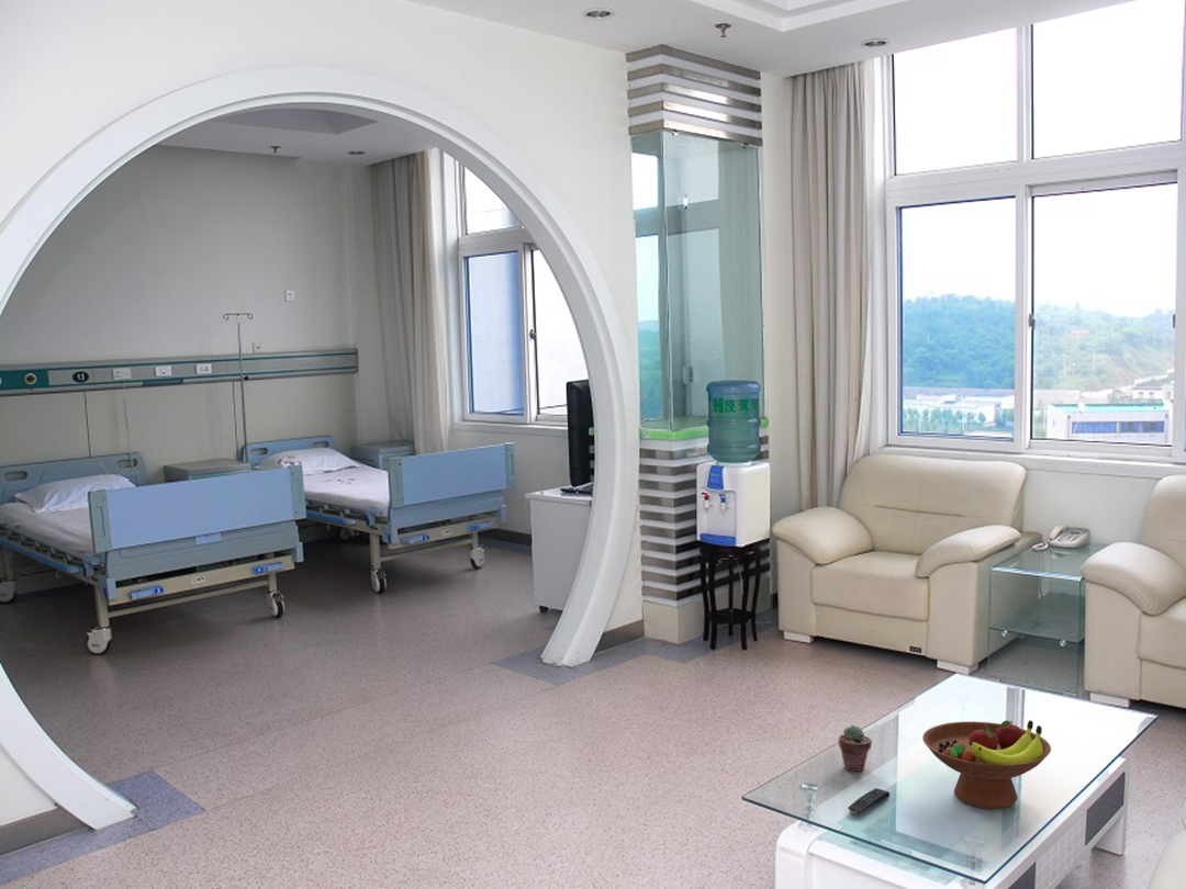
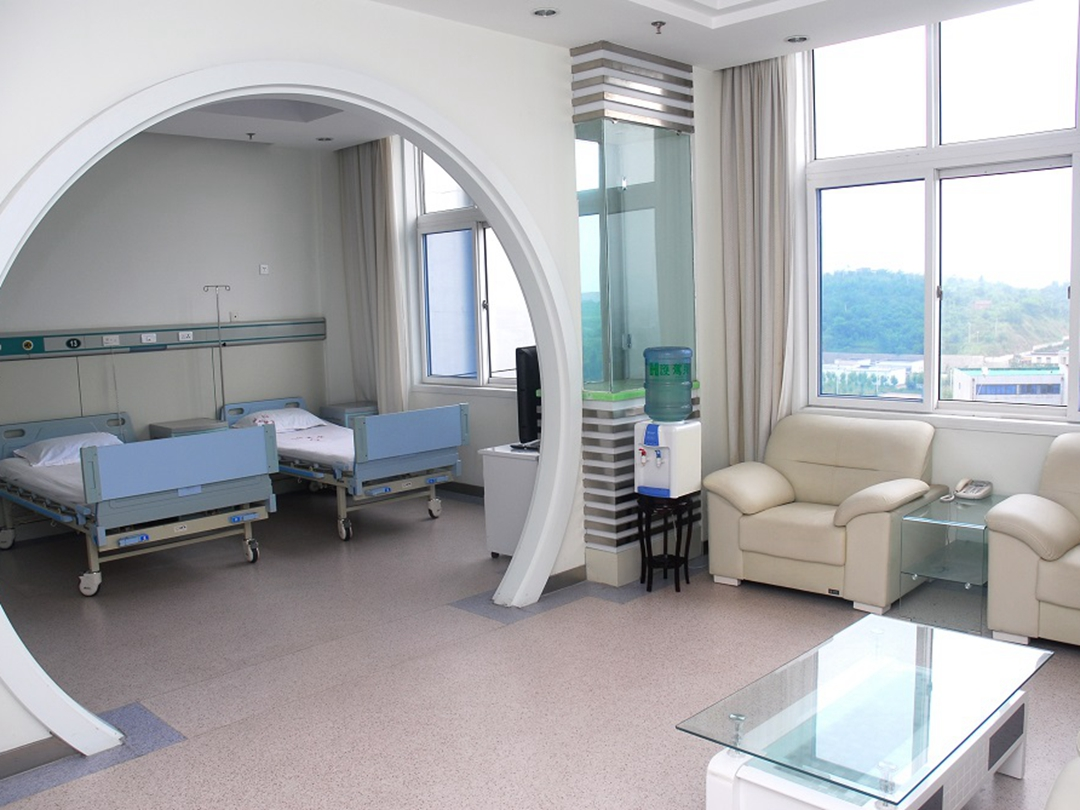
- potted succulent [838,724,873,773]
- remote control [847,787,891,815]
- fruit bowl [921,719,1052,810]
